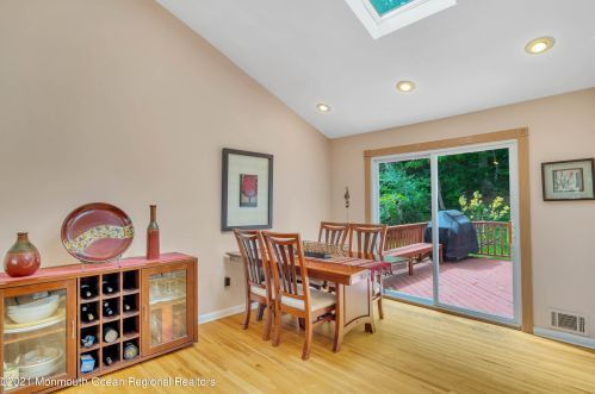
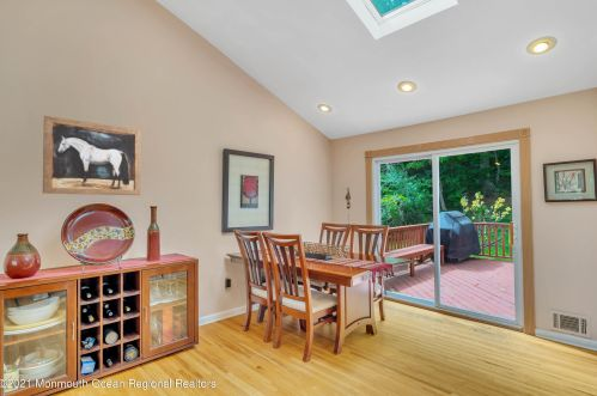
+ wall art [42,115,142,196]
